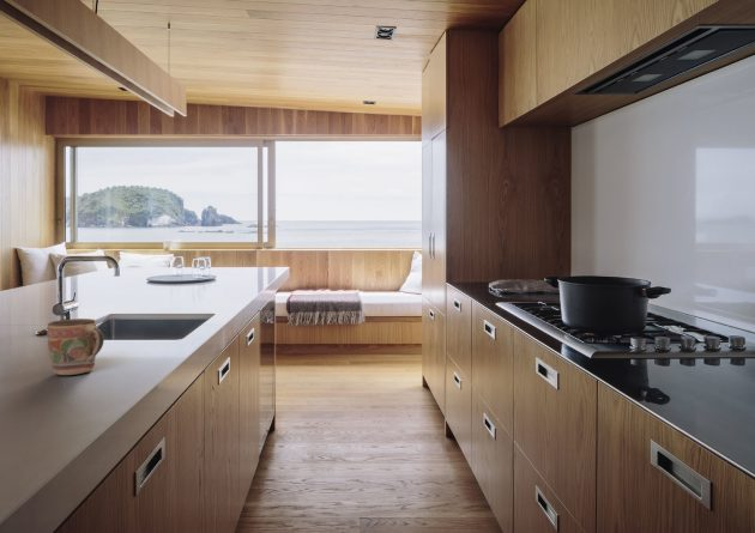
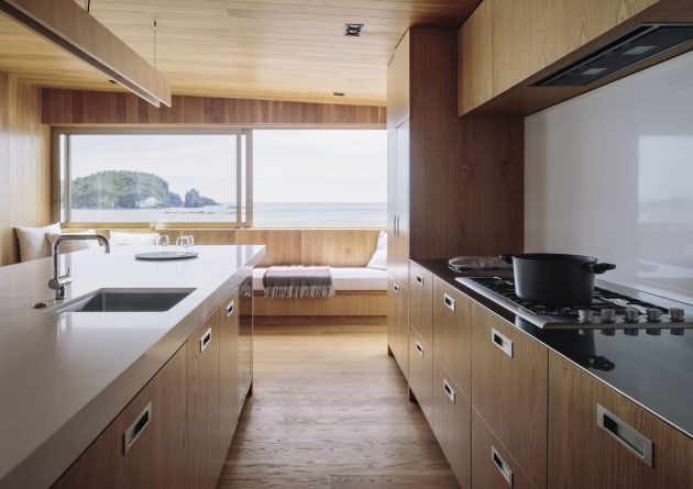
- mug [46,317,105,376]
